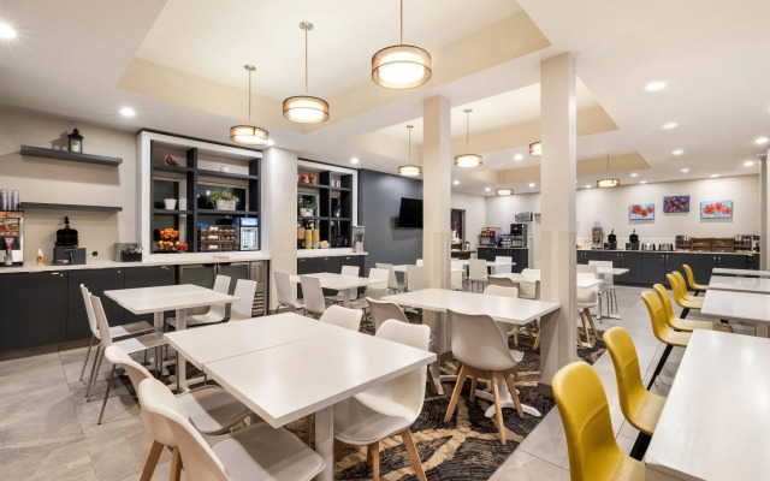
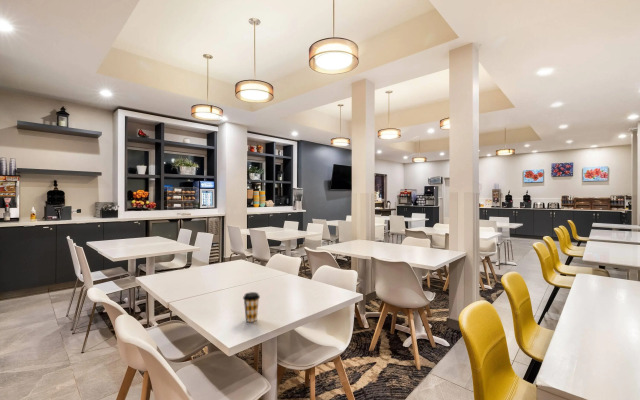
+ coffee cup [242,291,261,323]
